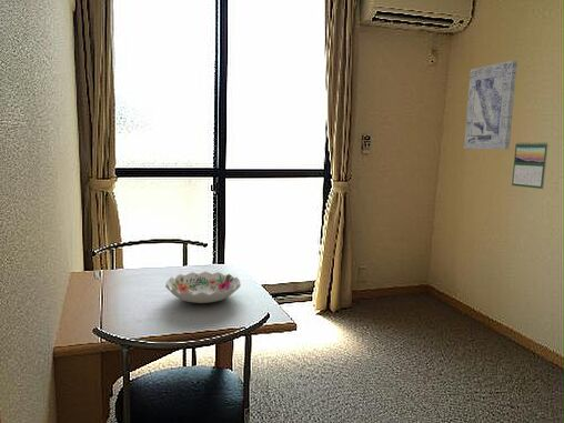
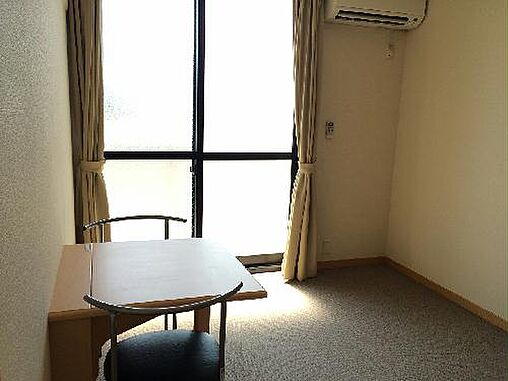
- wall art [463,60,518,150]
- decorative bowl [164,270,242,304]
- calendar [511,141,548,190]
